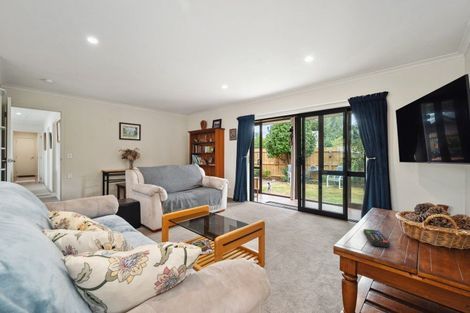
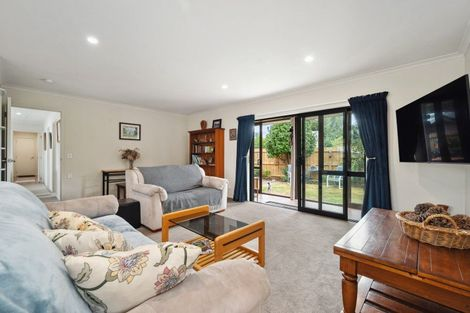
- remote control [363,228,391,248]
